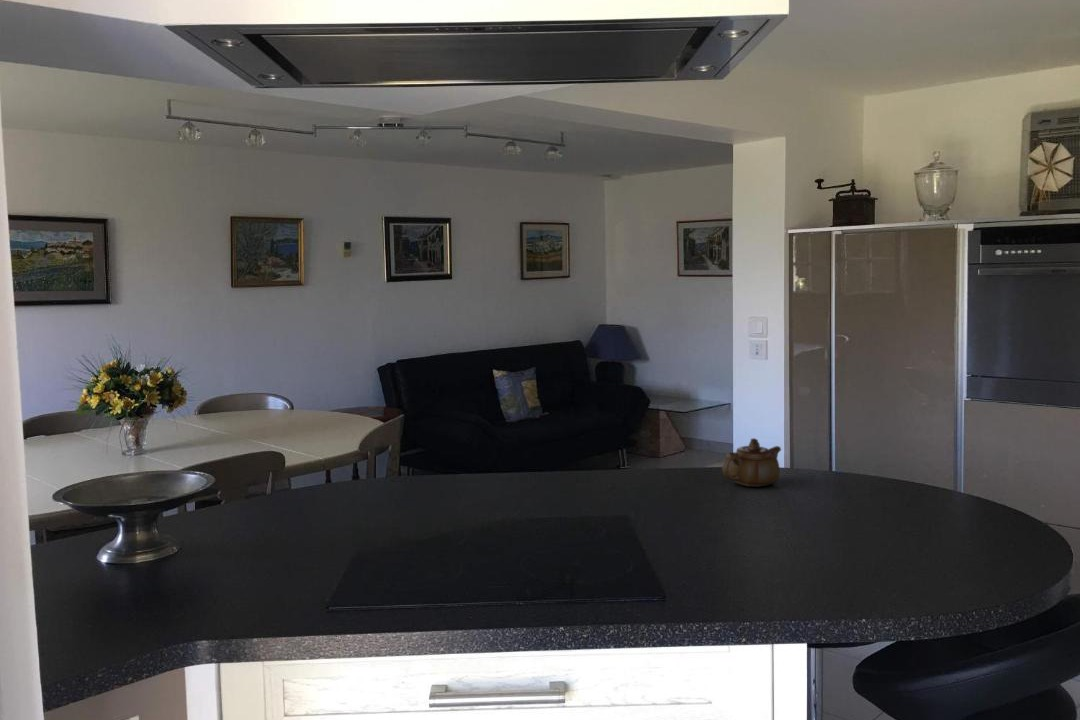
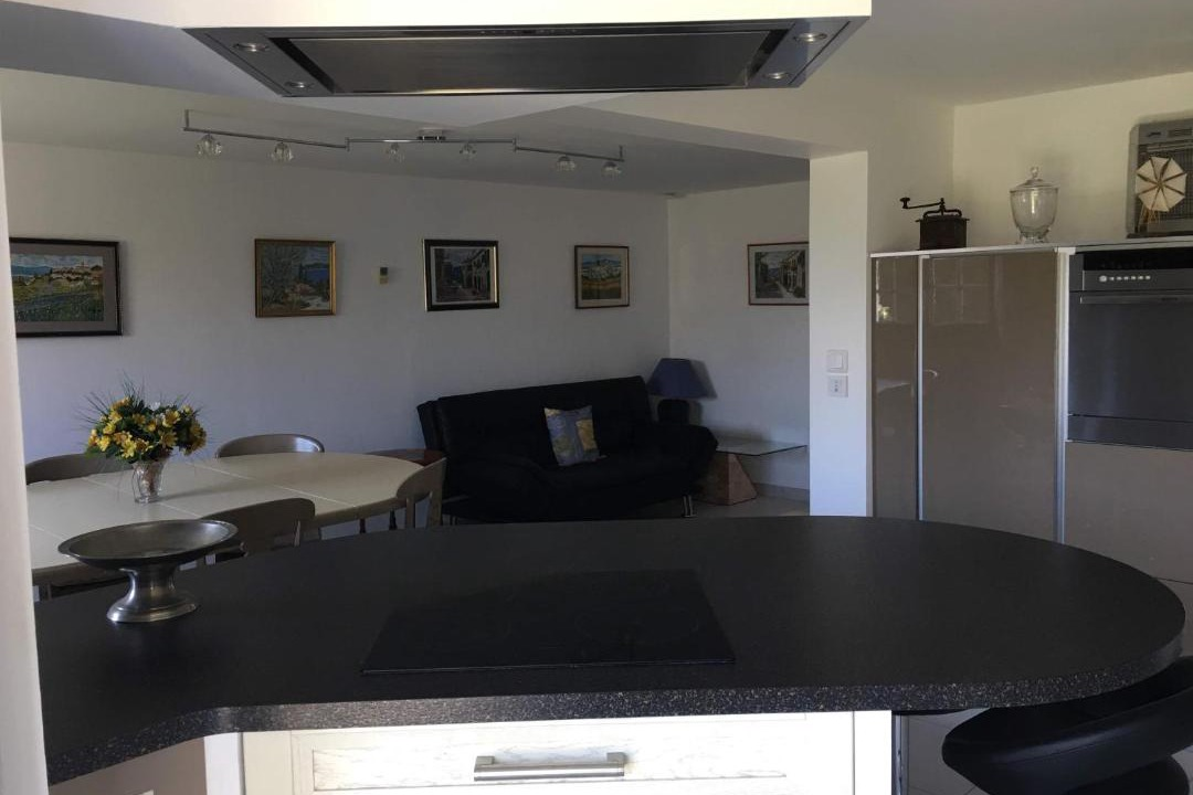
- teapot [721,437,782,488]
